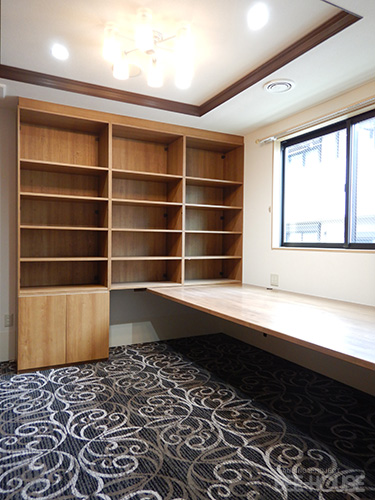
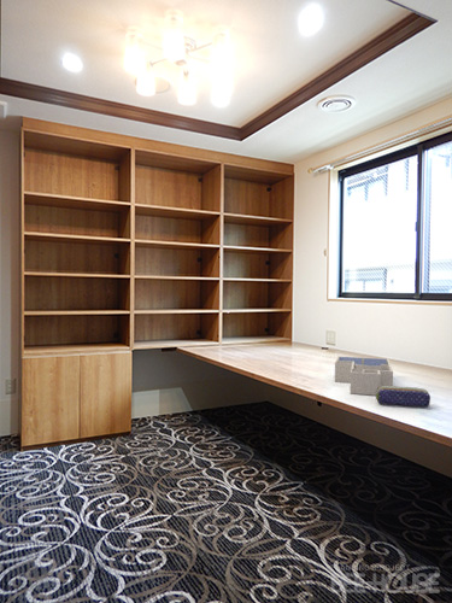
+ pencil case [375,385,432,408]
+ desk organizer [334,355,394,397]
